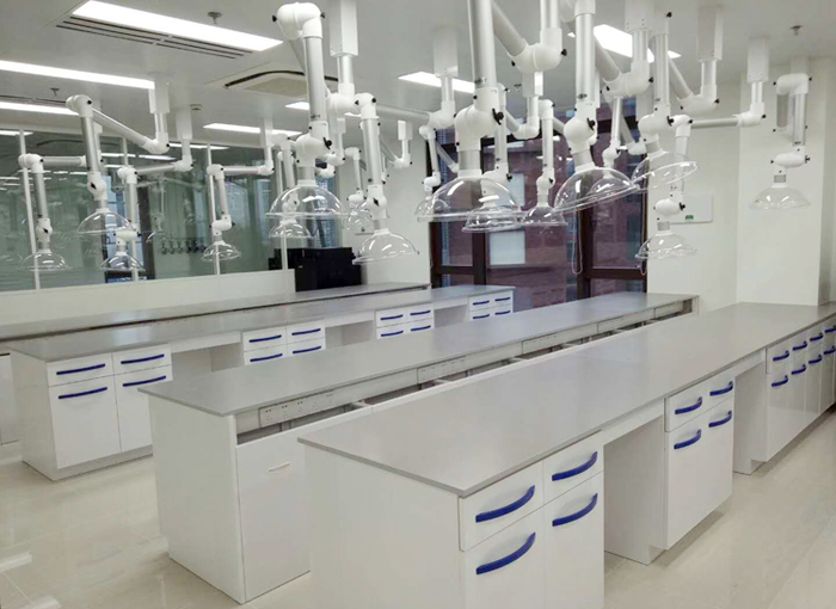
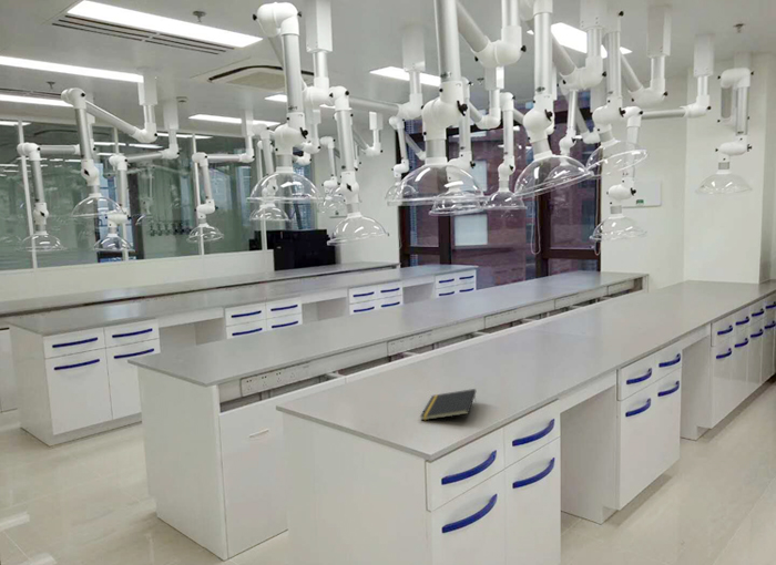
+ notepad [419,388,477,421]
